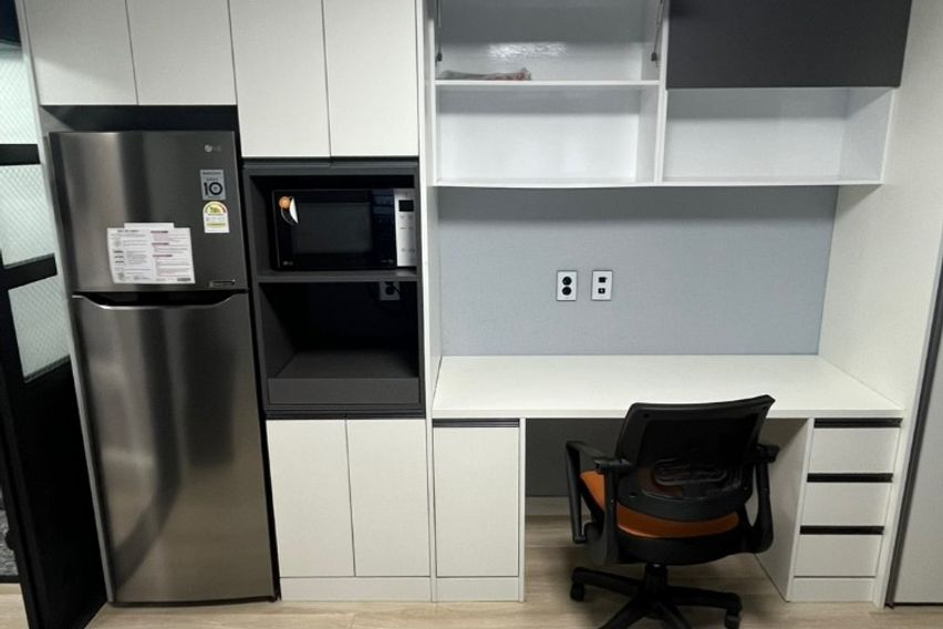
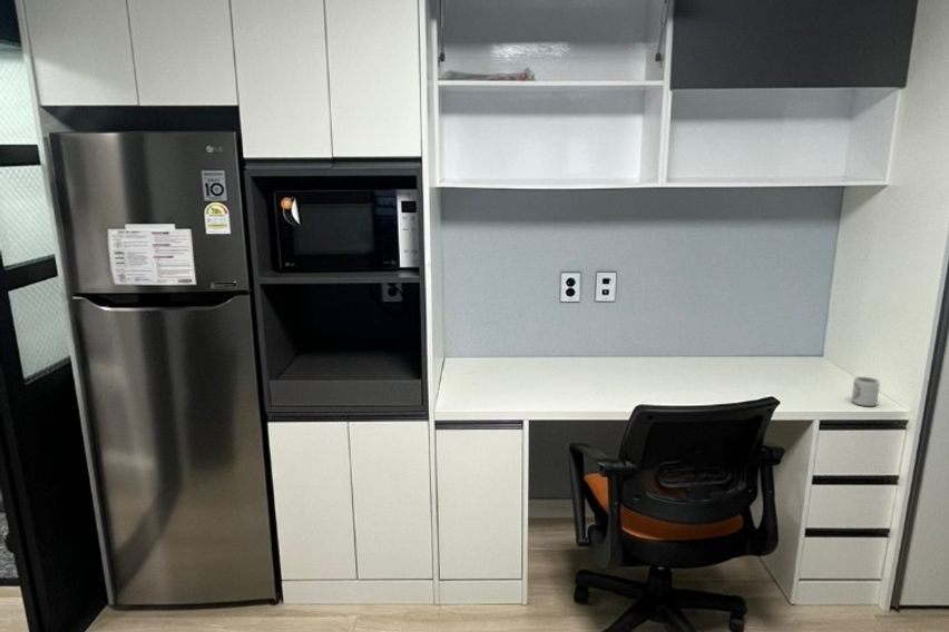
+ cup [851,376,881,407]
